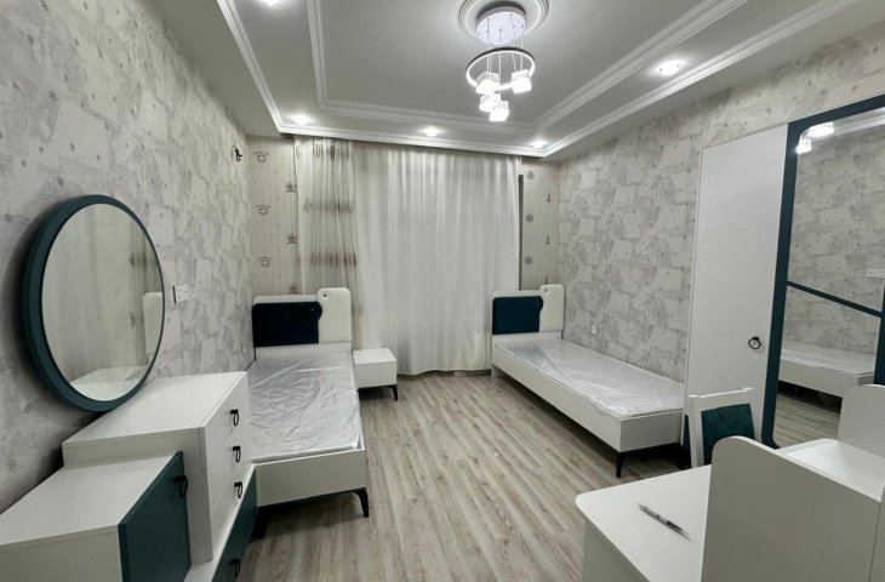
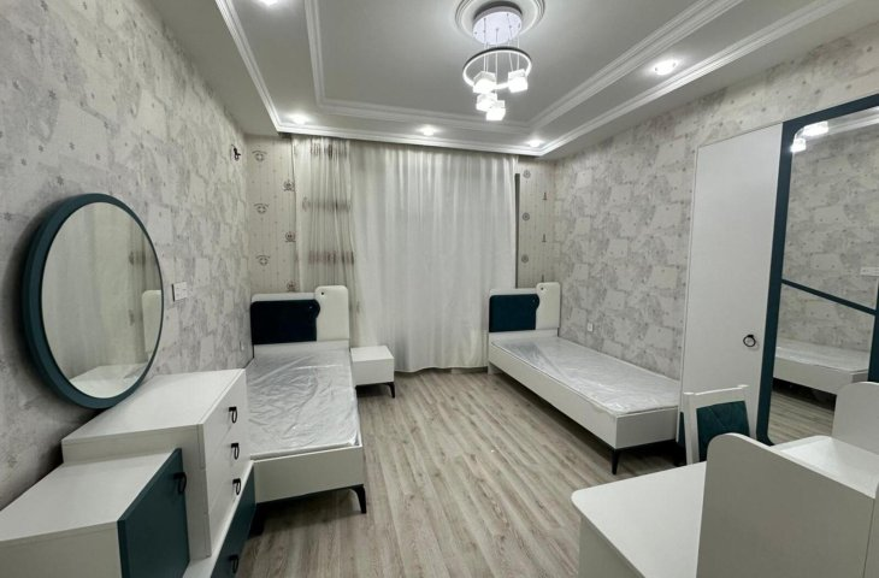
- pen [638,502,690,536]
